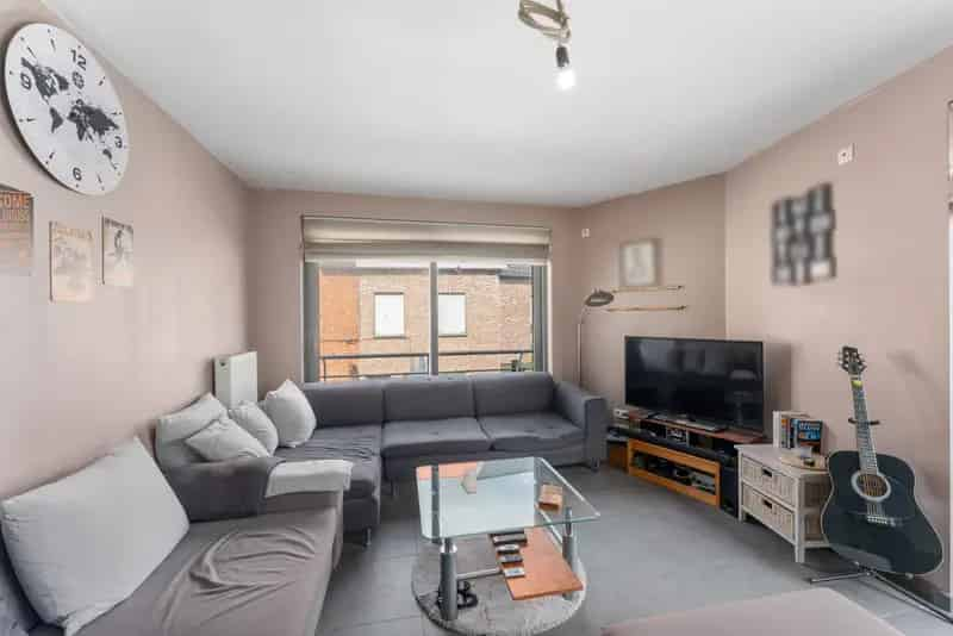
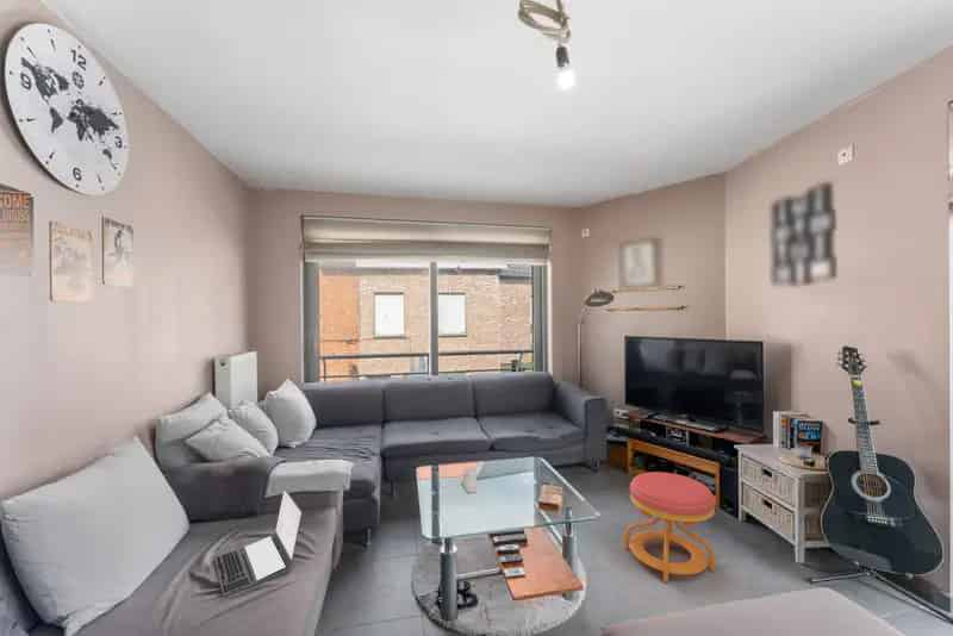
+ laptop [213,487,304,598]
+ stool [623,470,716,584]
